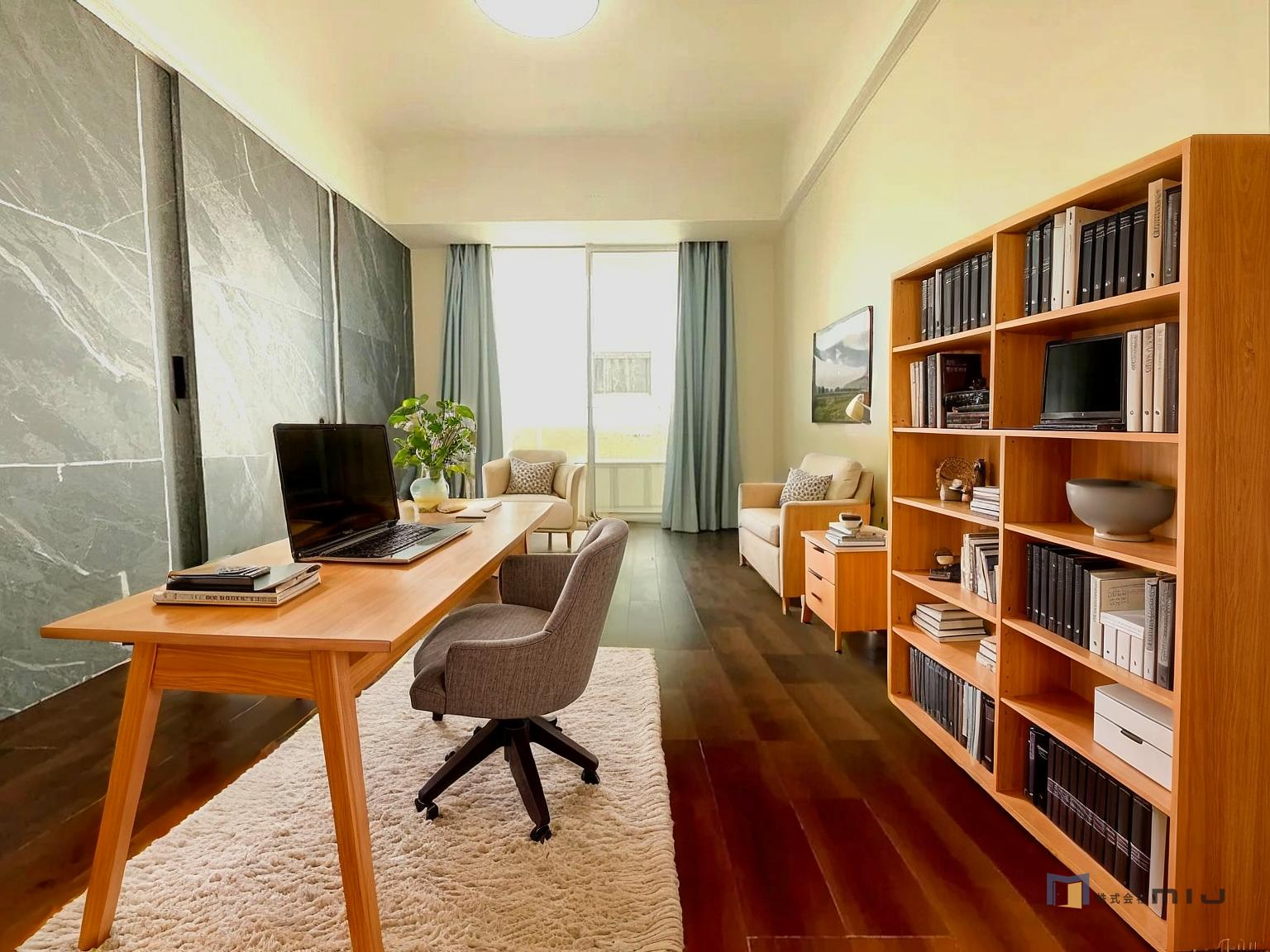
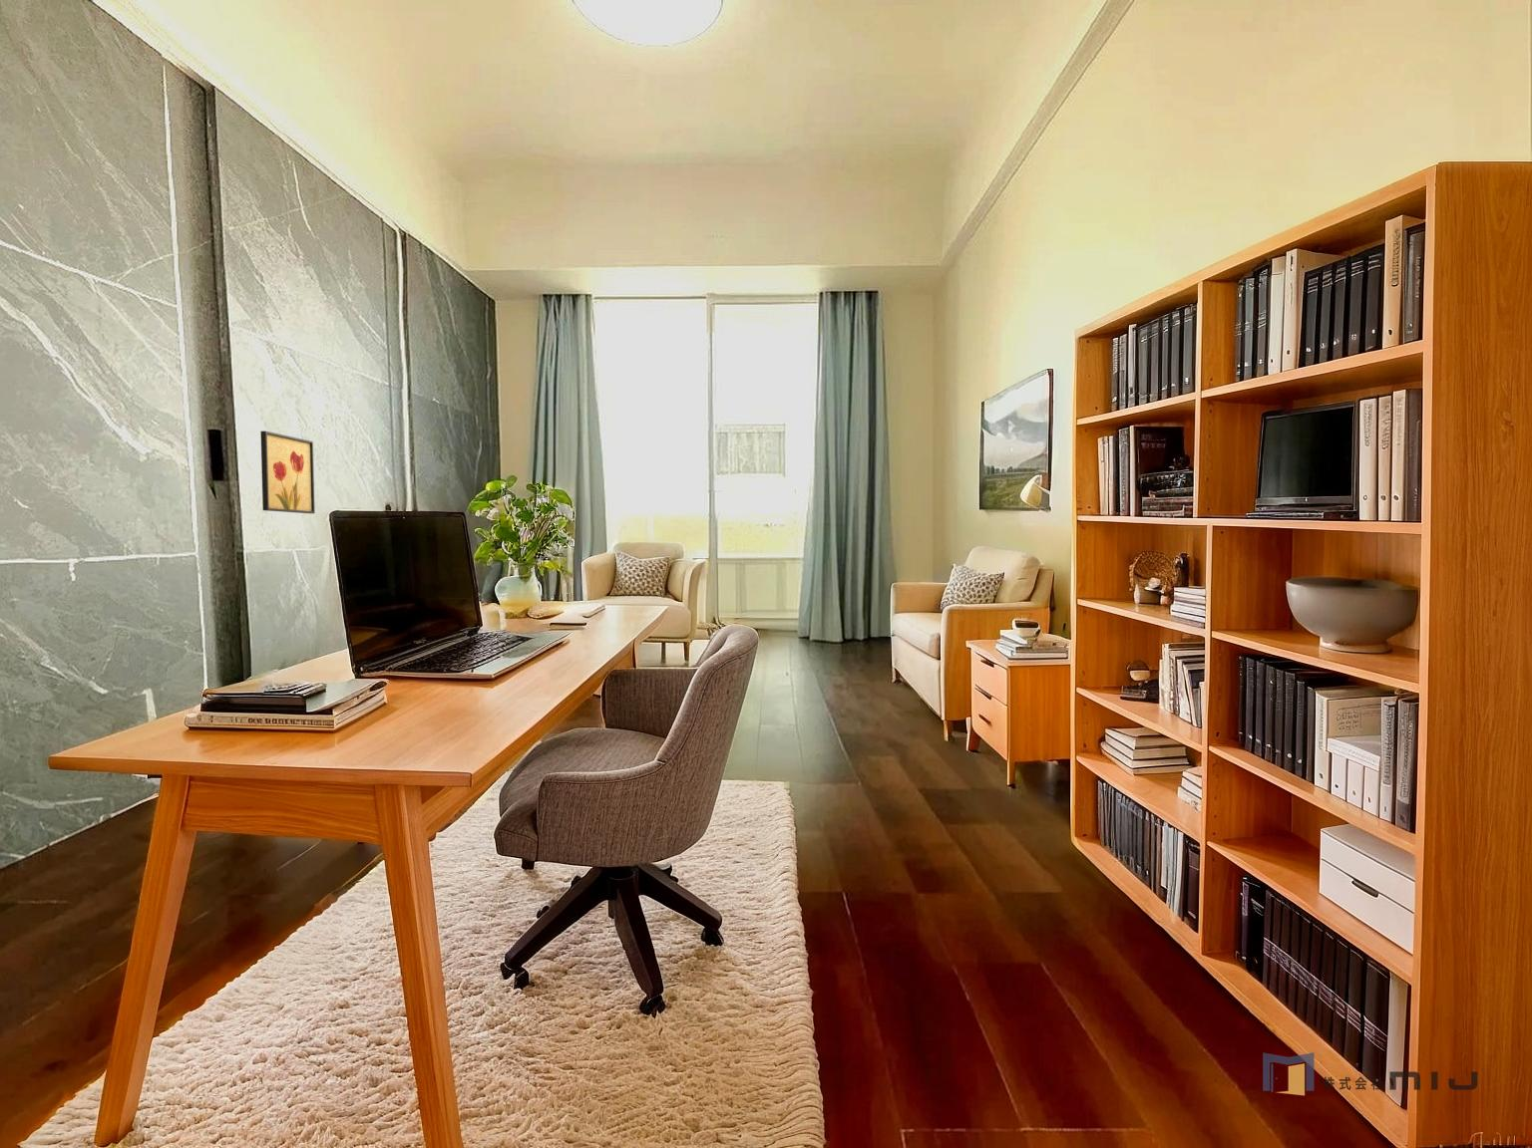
+ wall art [259,430,316,514]
